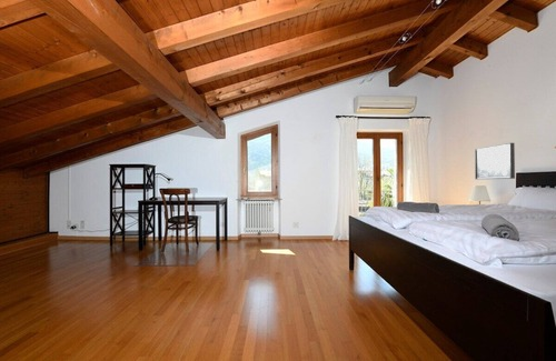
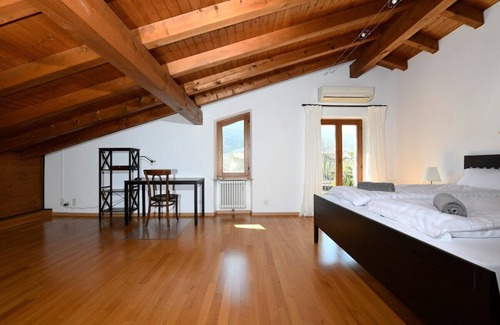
- wall art [474,142,516,180]
